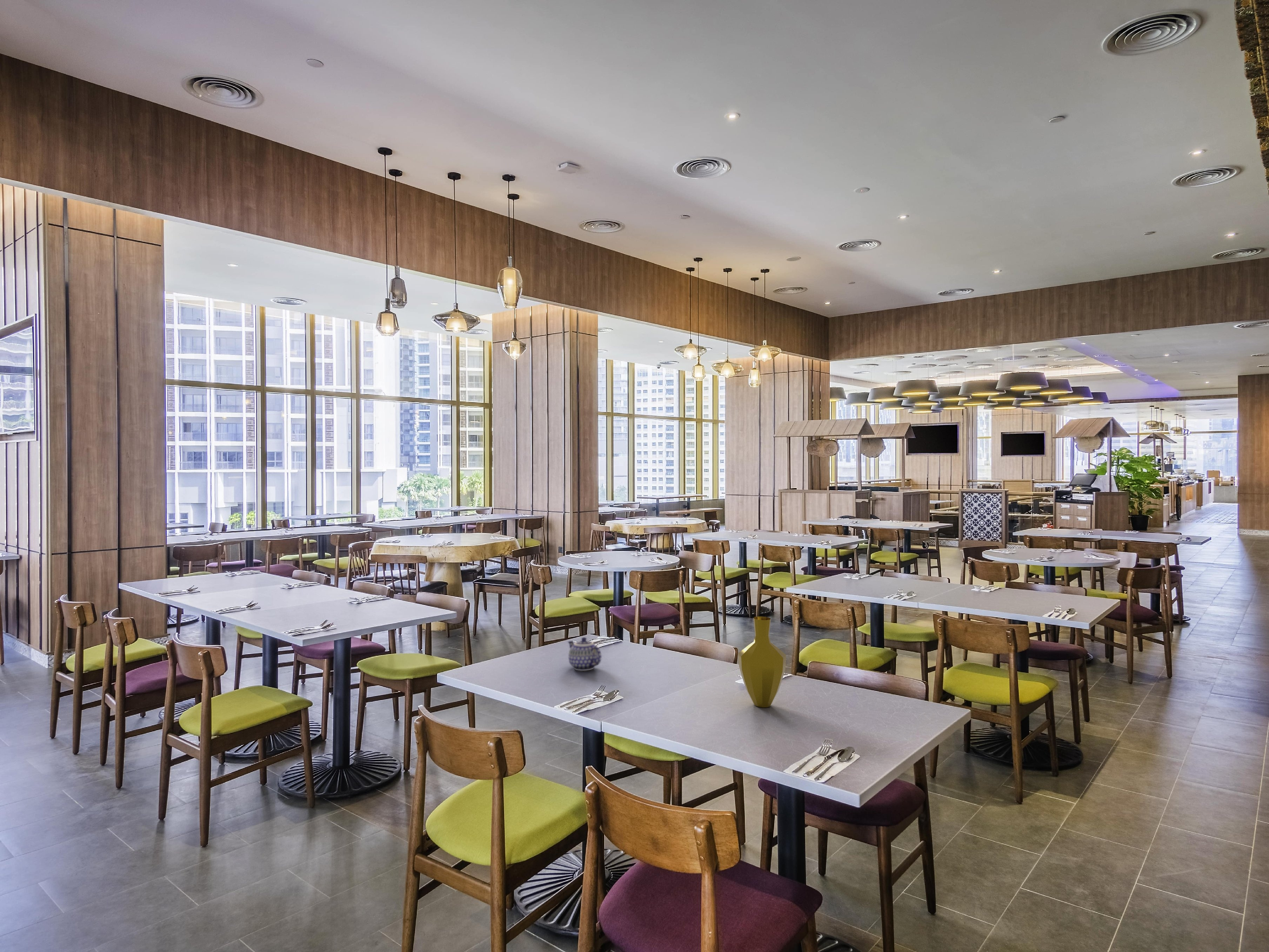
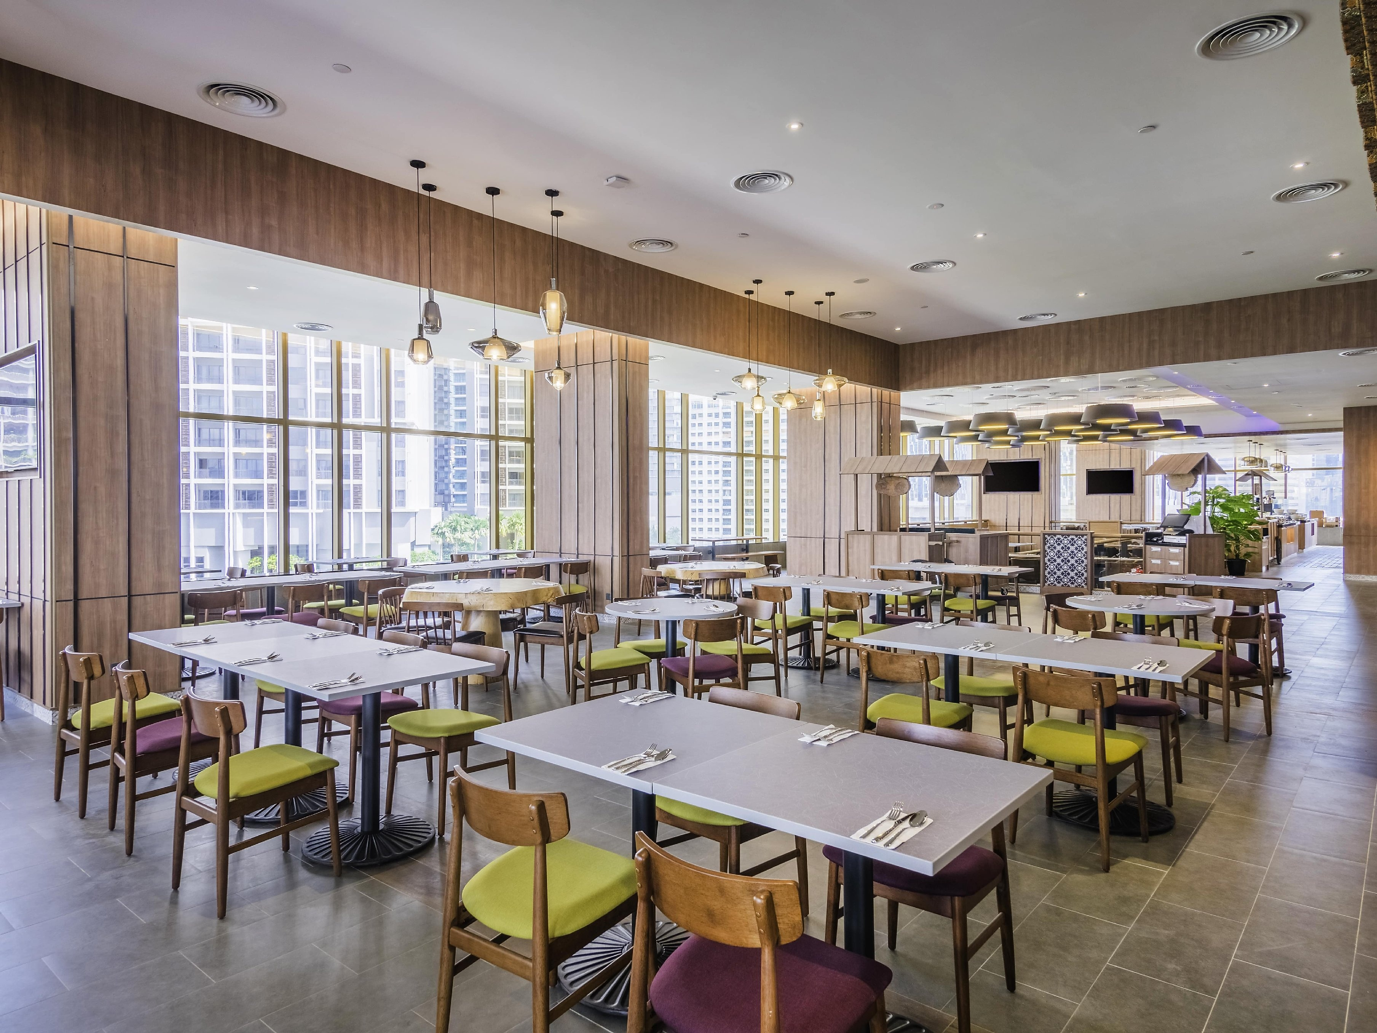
- vase [738,616,787,708]
- teapot [567,637,602,671]
